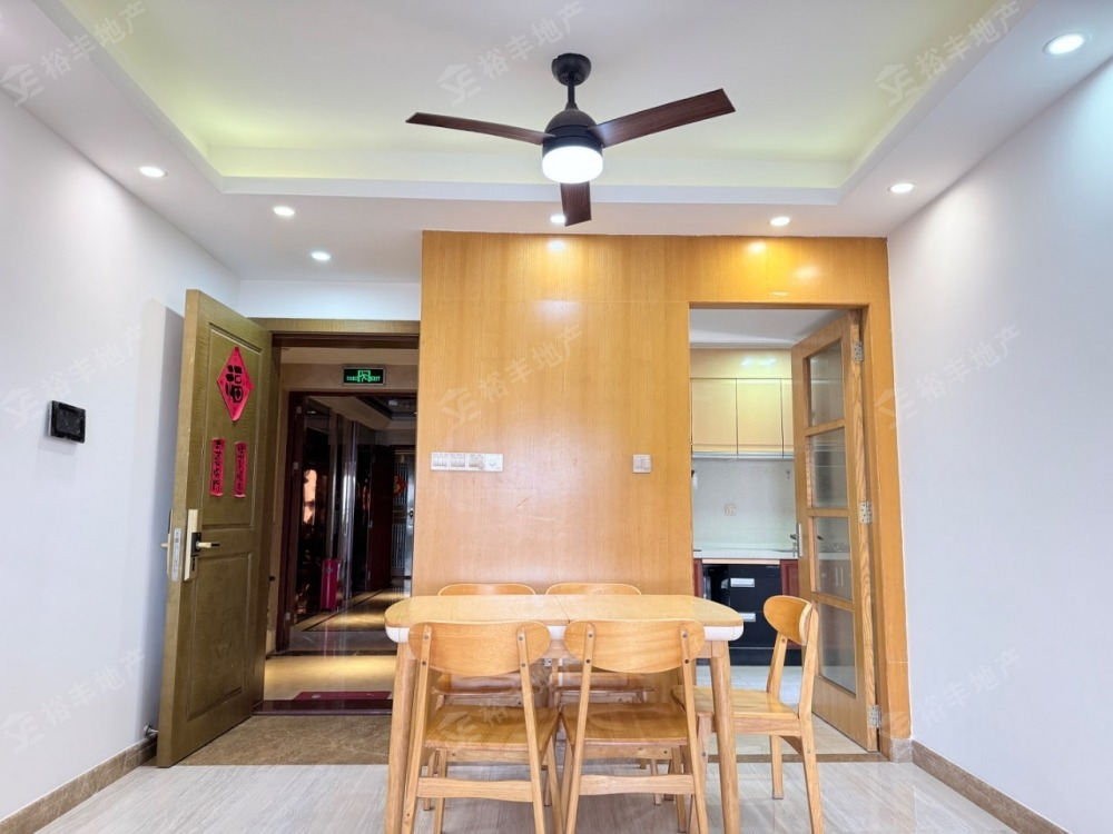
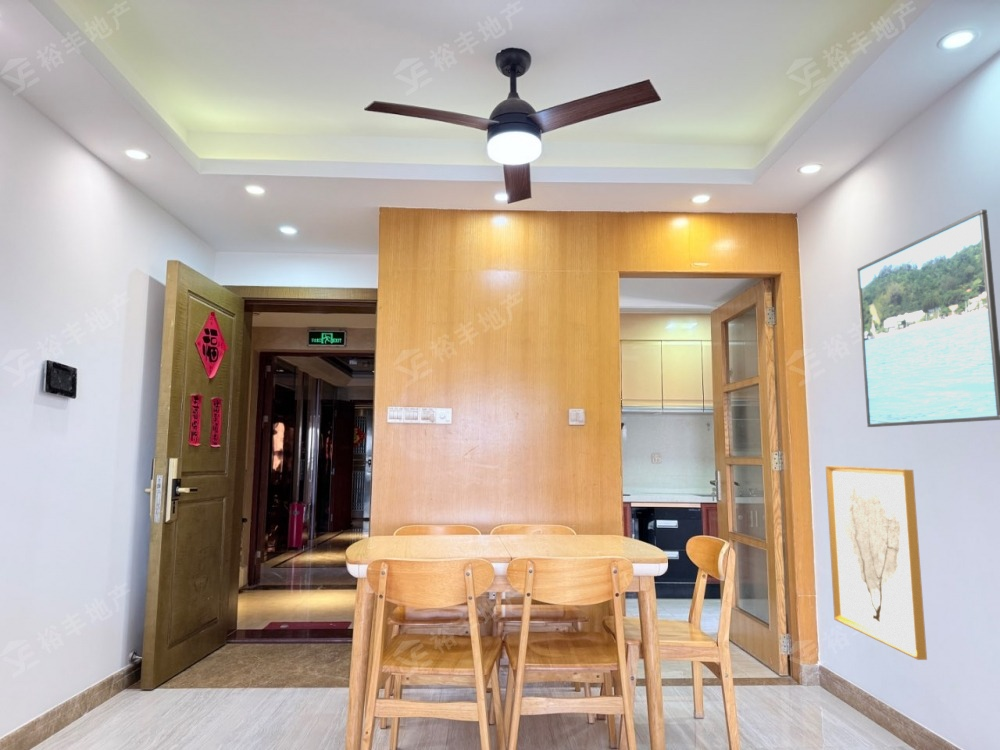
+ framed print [856,209,1000,428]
+ wall art [825,465,928,661]
